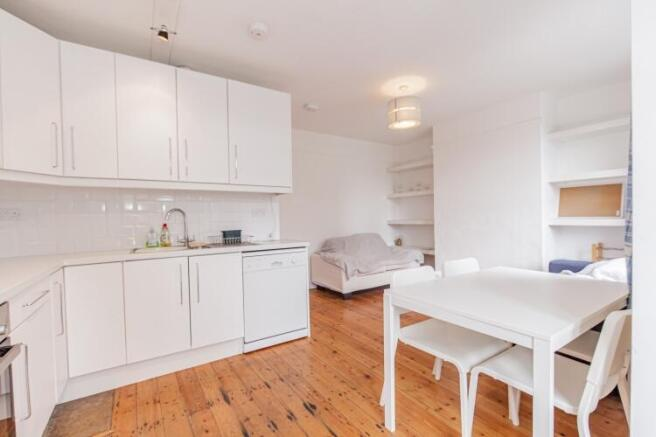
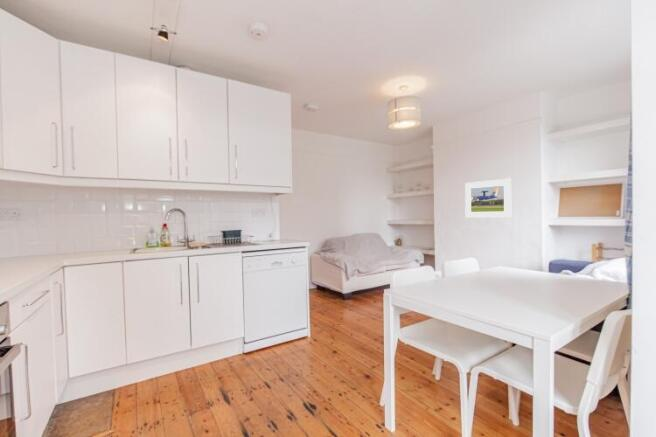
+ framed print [464,178,512,219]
